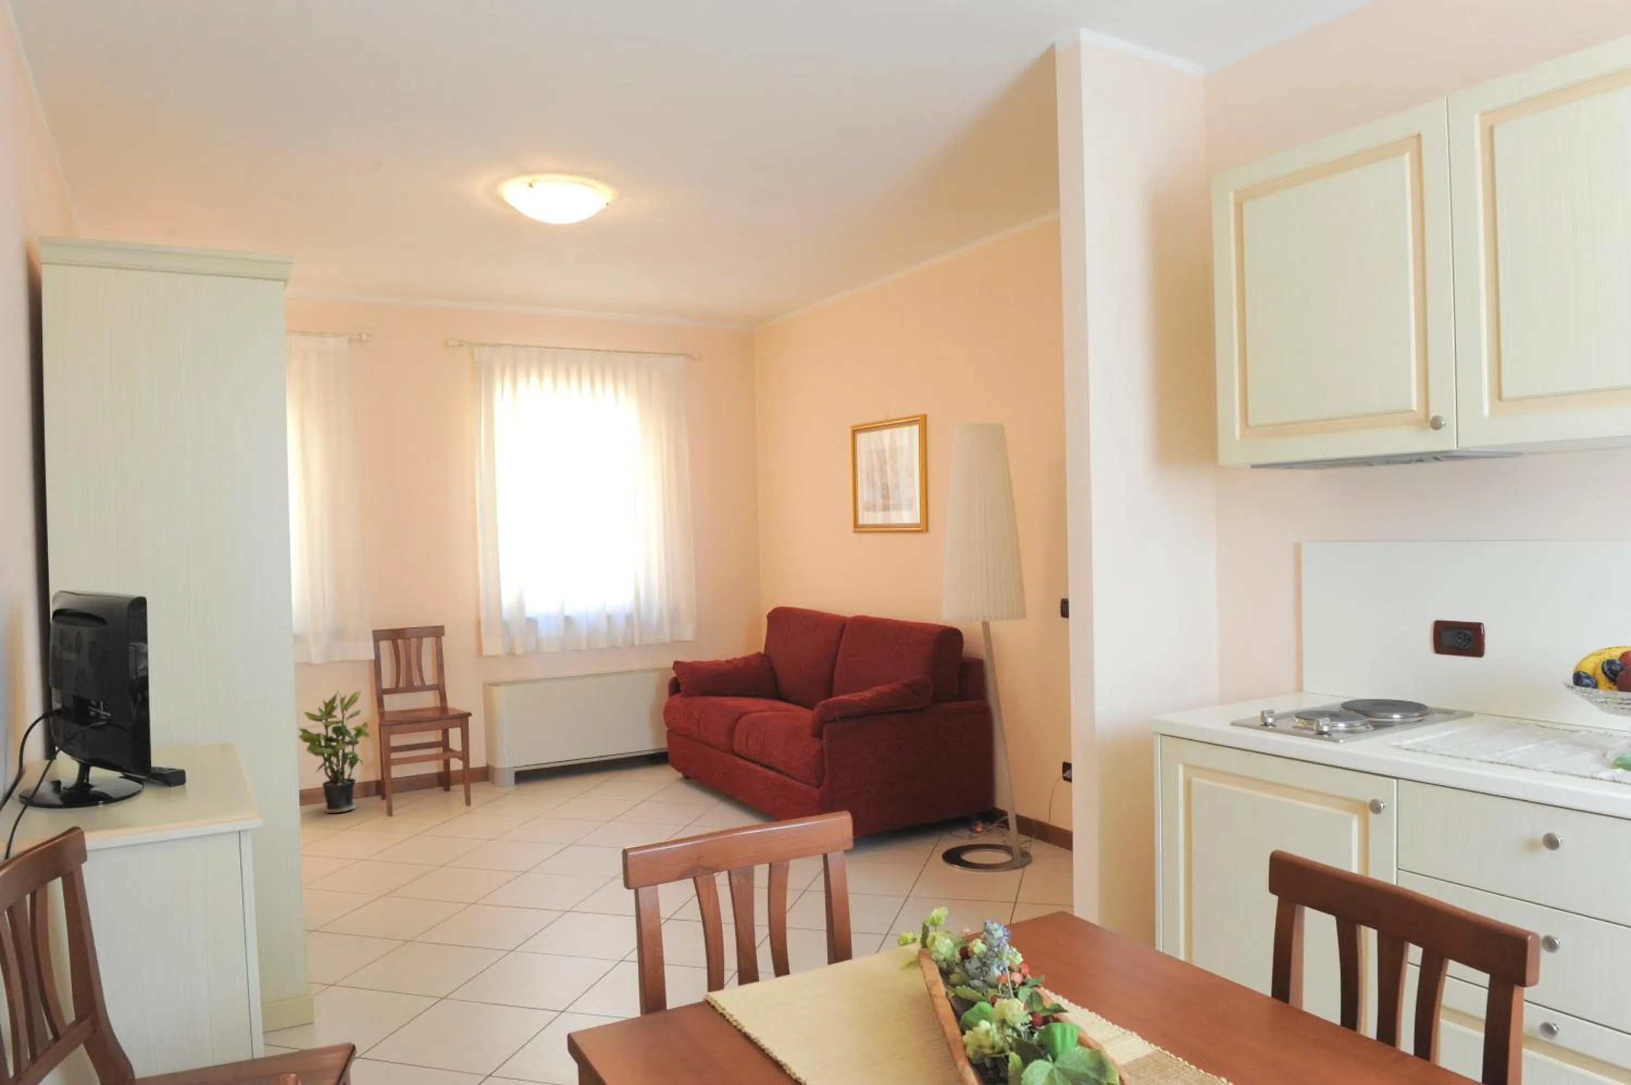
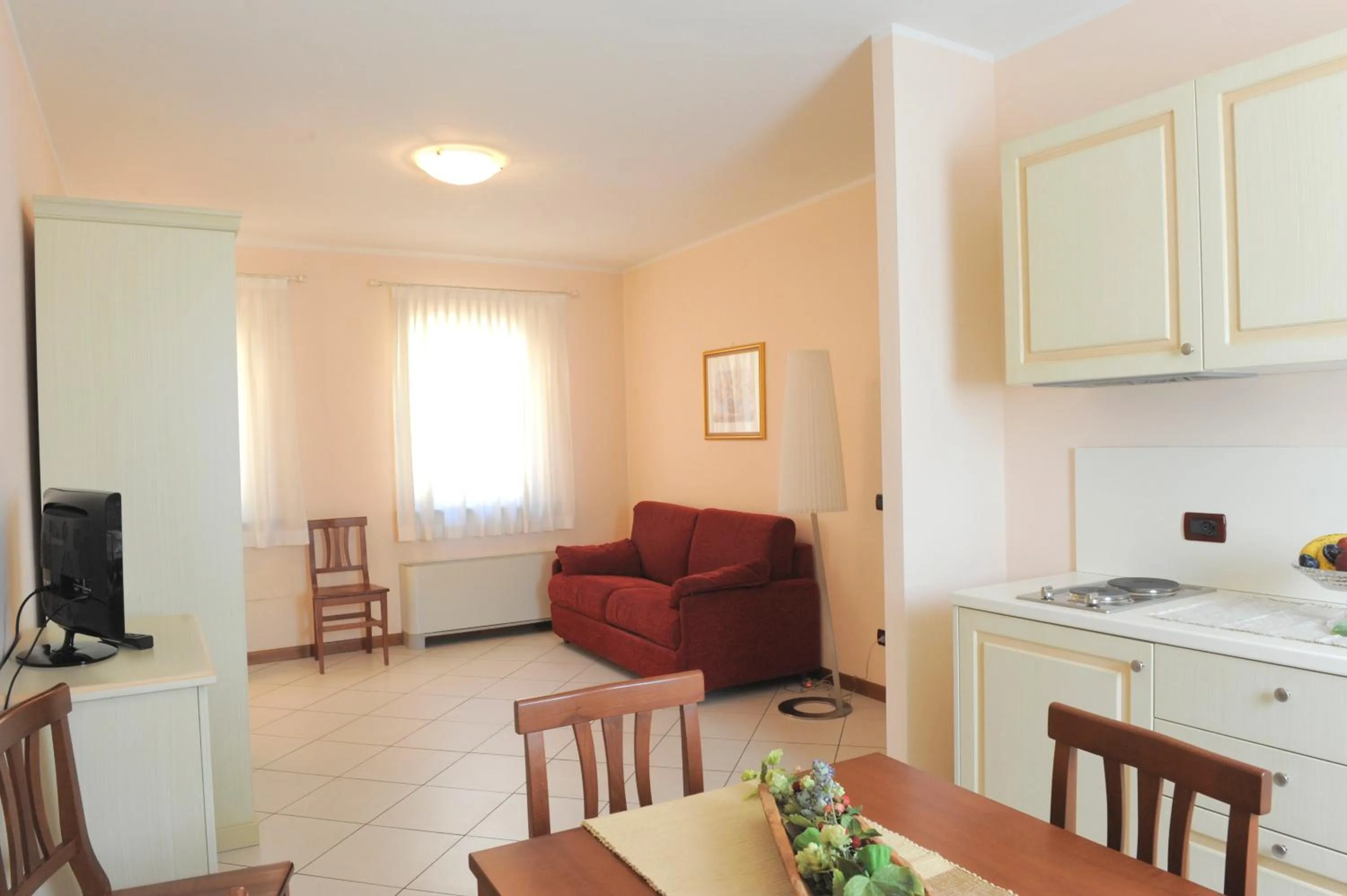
- potted plant [299,690,371,814]
